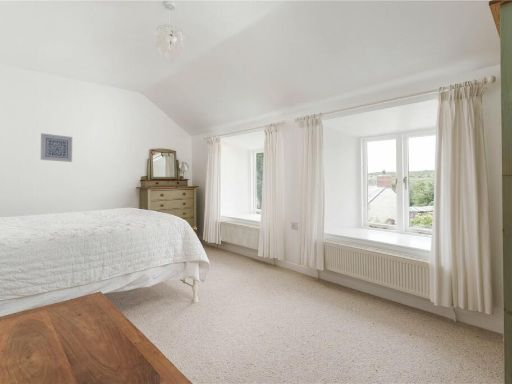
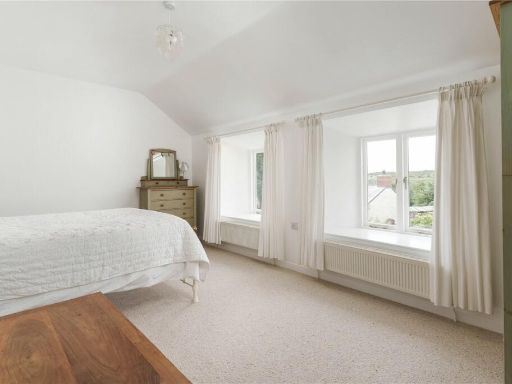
- wall art [40,132,73,163]
